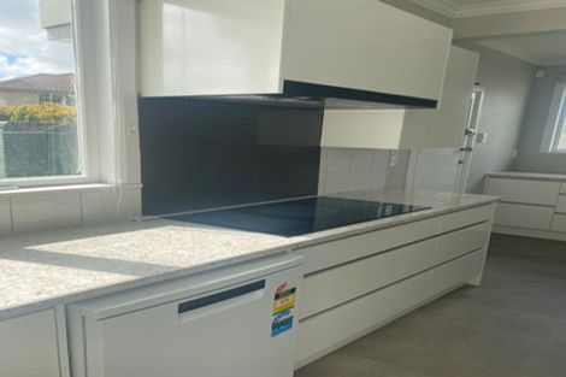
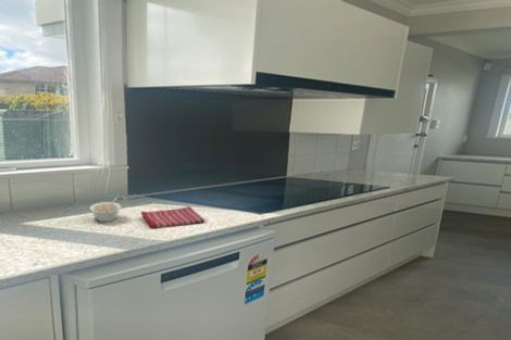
+ legume [89,198,123,223]
+ dish towel [140,205,205,229]
